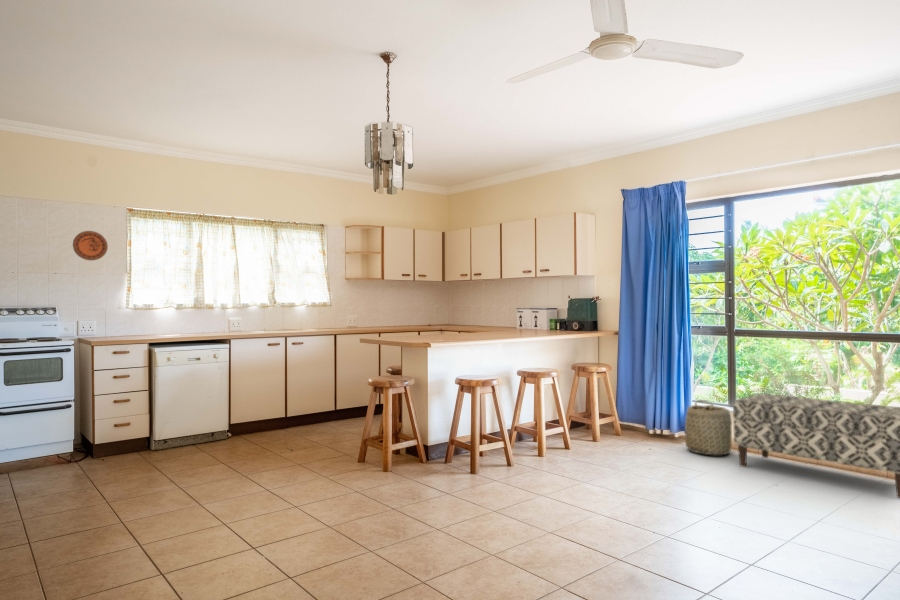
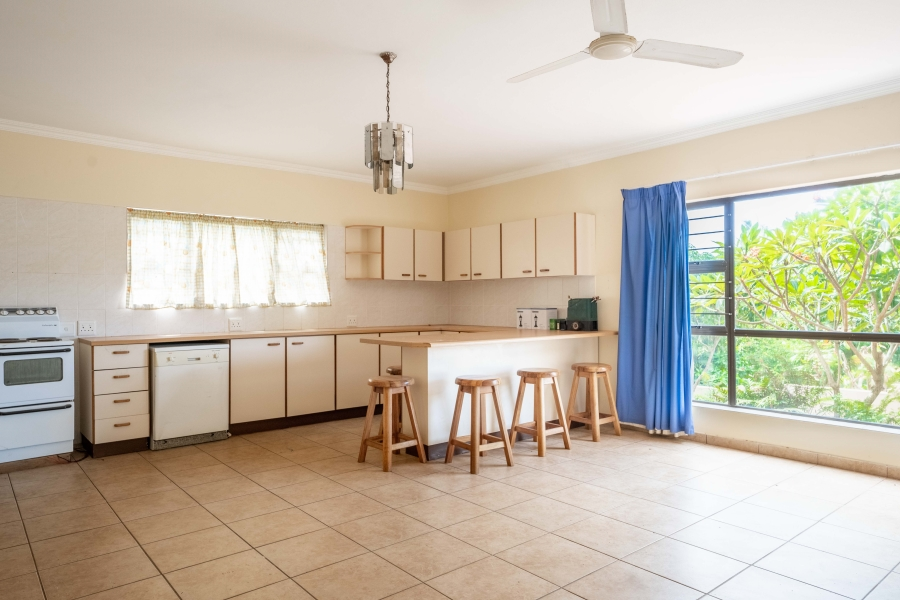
- bench [732,393,900,499]
- decorative plate [72,230,109,261]
- basket [684,399,733,457]
